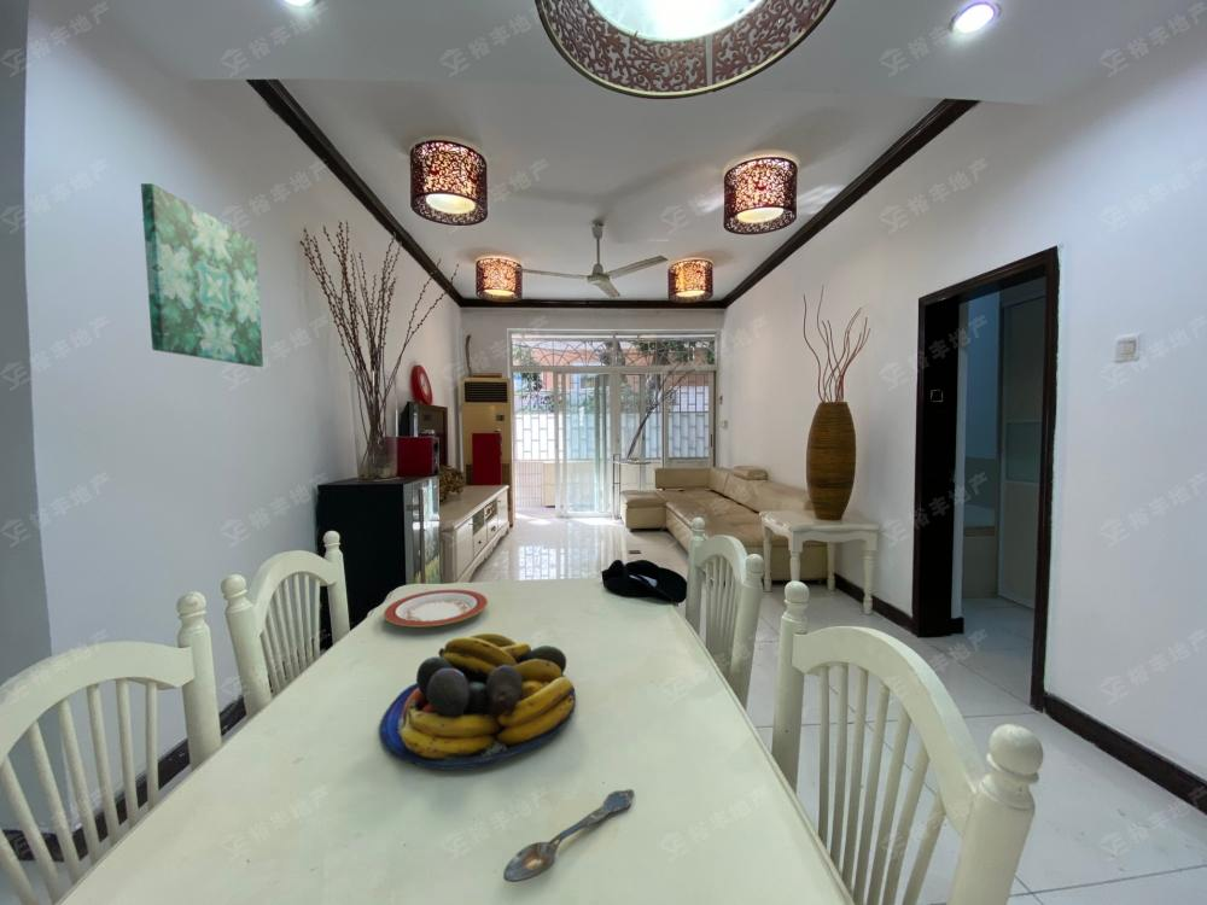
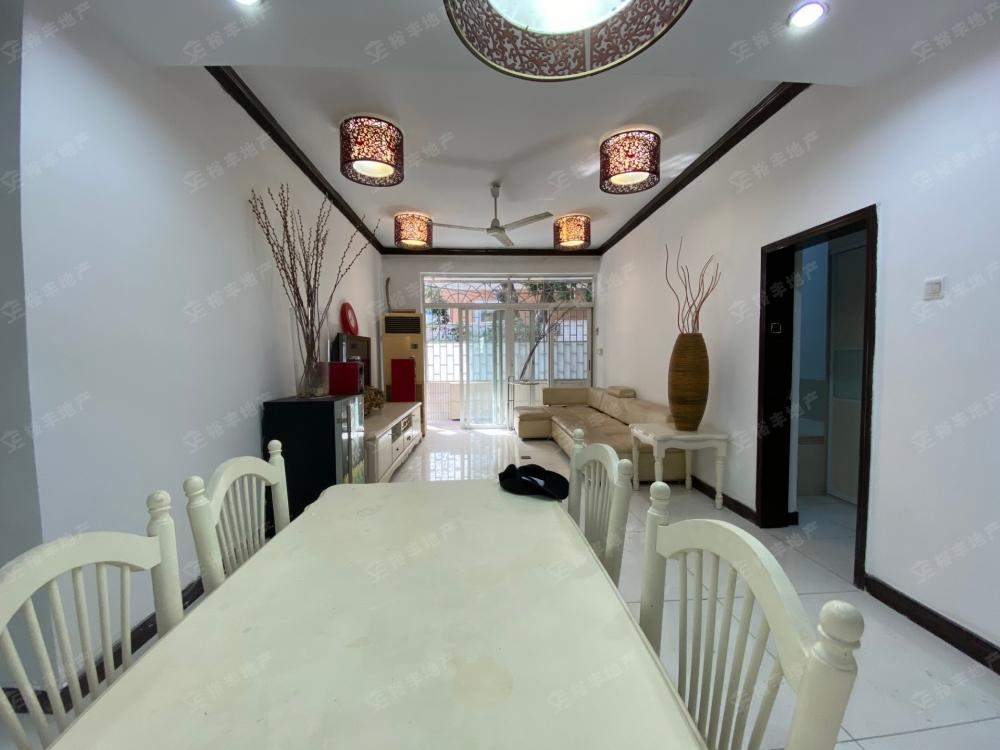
- spoon [502,788,635,883]
- wall art [140,182,264,368]
- plate [383,589,489,629]
- fruit bowl [379,632,577,771]
